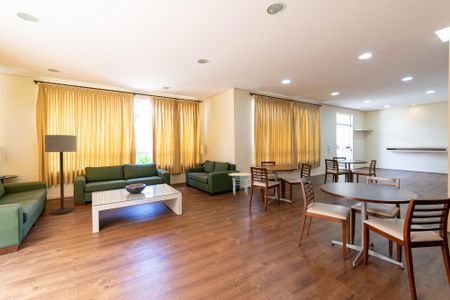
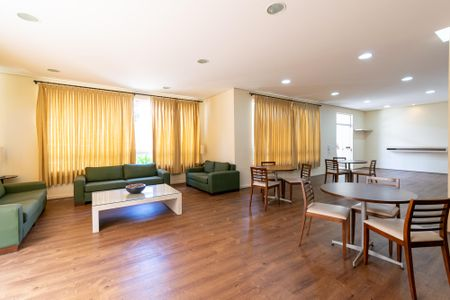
- floor lamp [44,134,78,216]
- side table [227,172,252,196]
